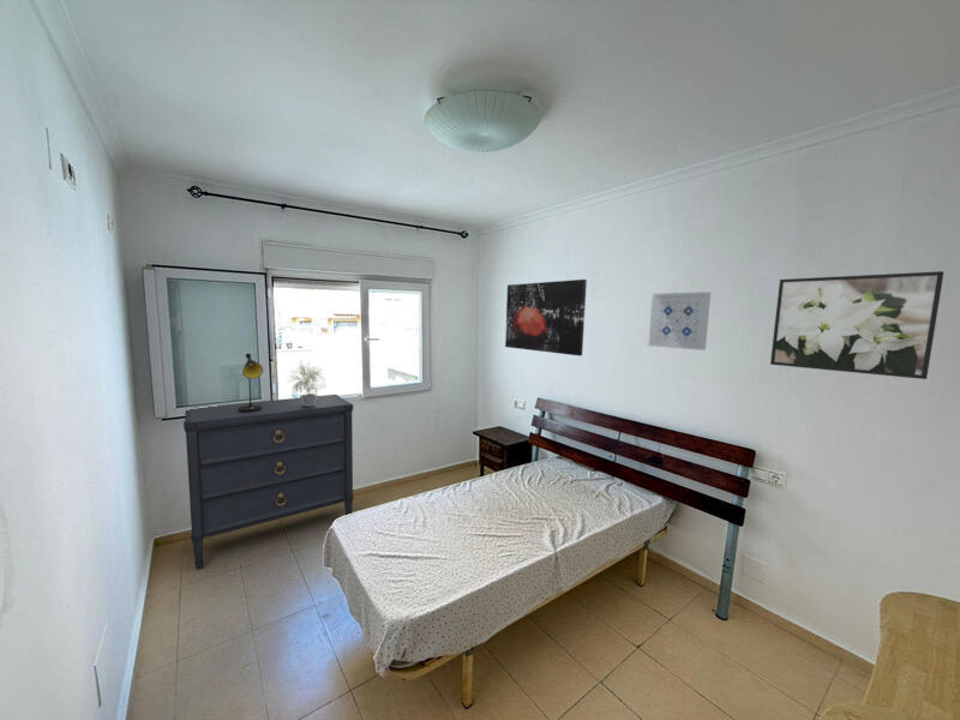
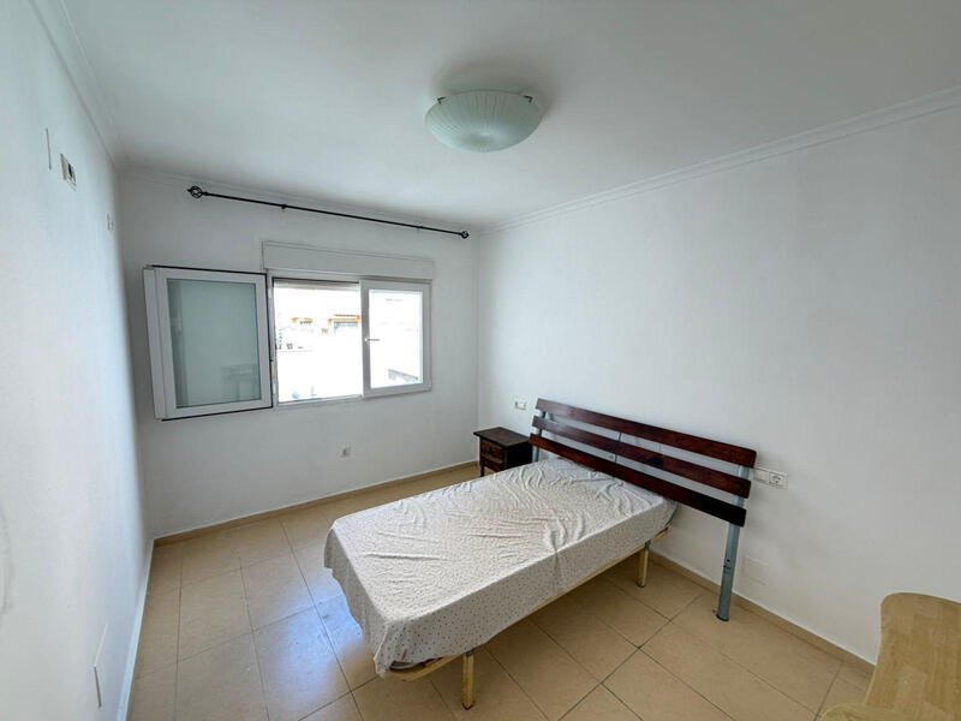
- dresser [182,394,355,570]
- wall art [504,278,588,356]
- wall art [648,290,712,352]
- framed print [769,270,944,380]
- potted plant [288,359,329,406]
- table lamp [239,353,264,412]
